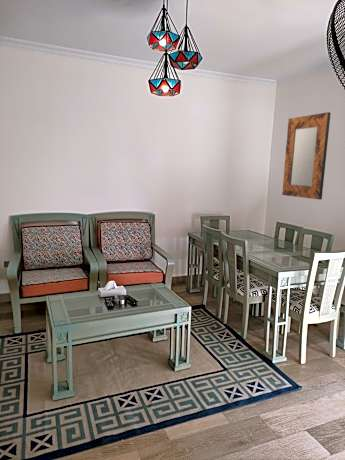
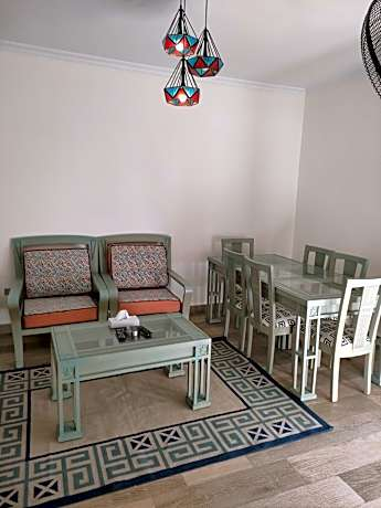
- home mirror [281,111,332,200]
